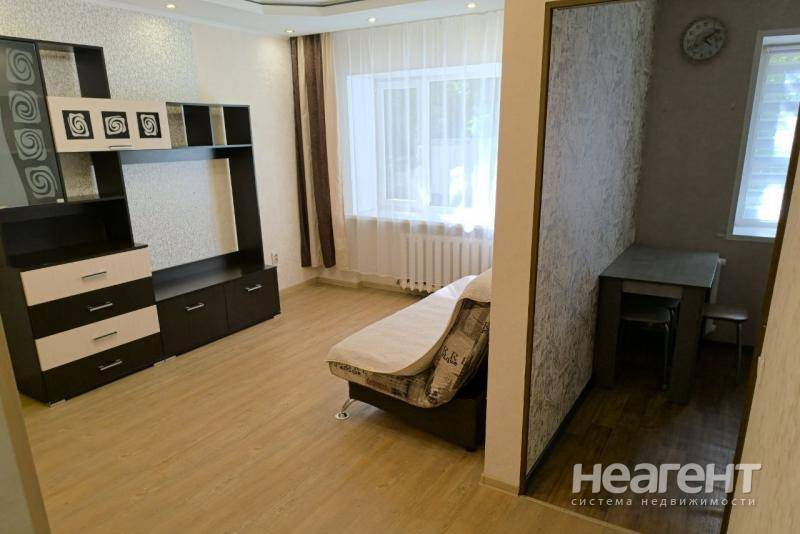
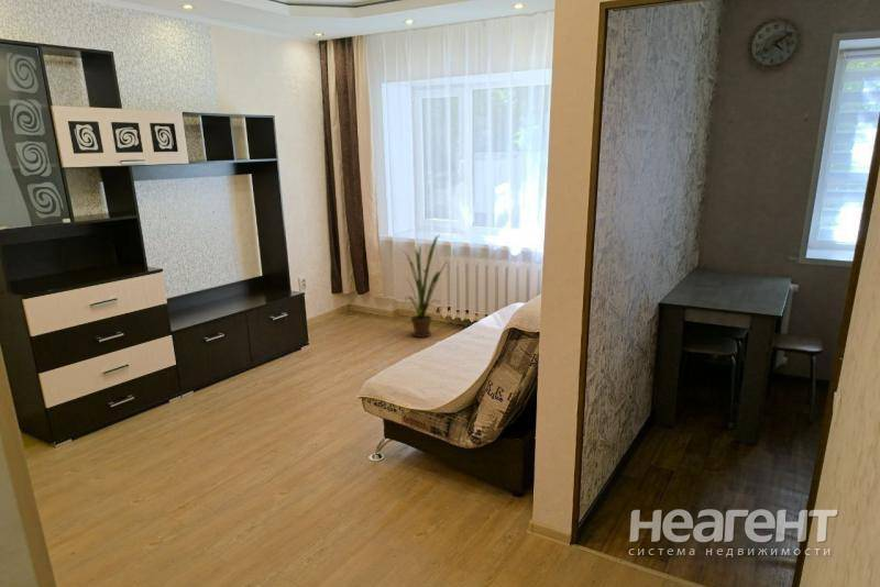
+ house plant [400,234,450,339]
